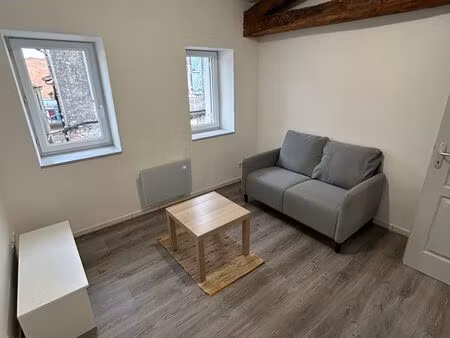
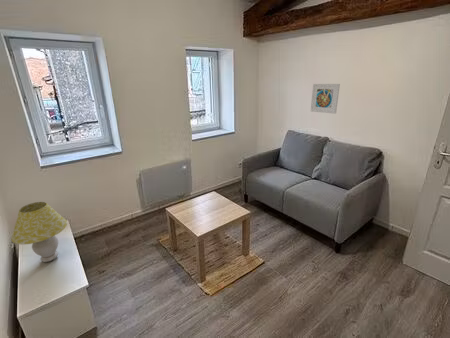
+ table lamp [10,201,68,263]
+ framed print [310,83,341,115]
